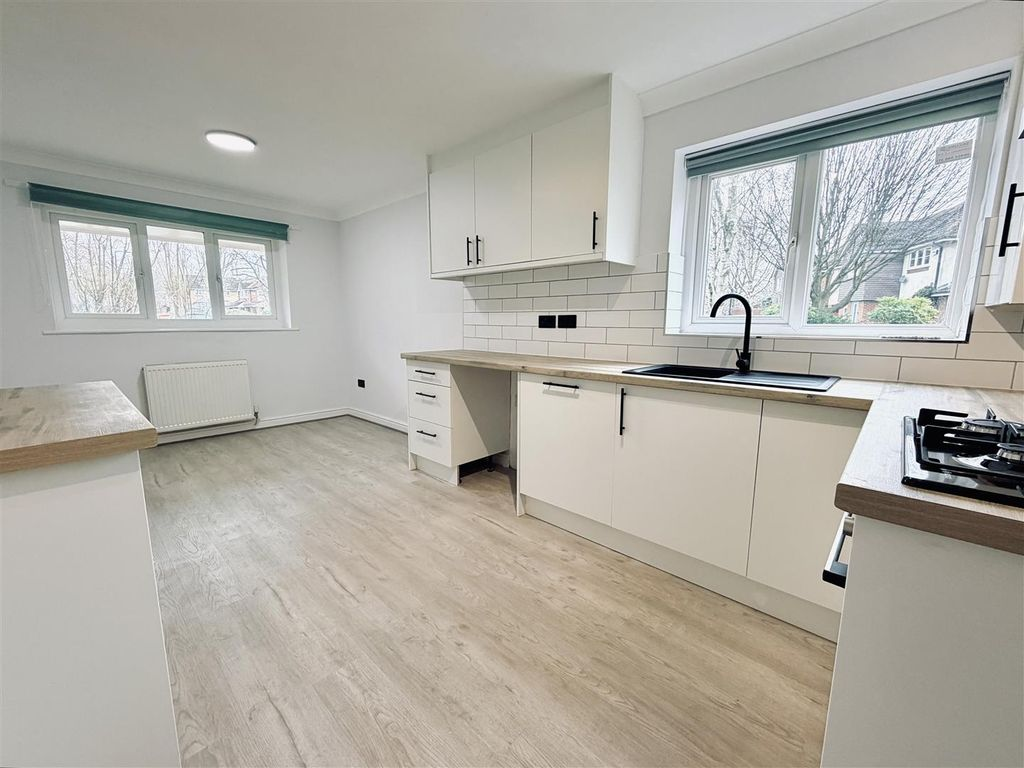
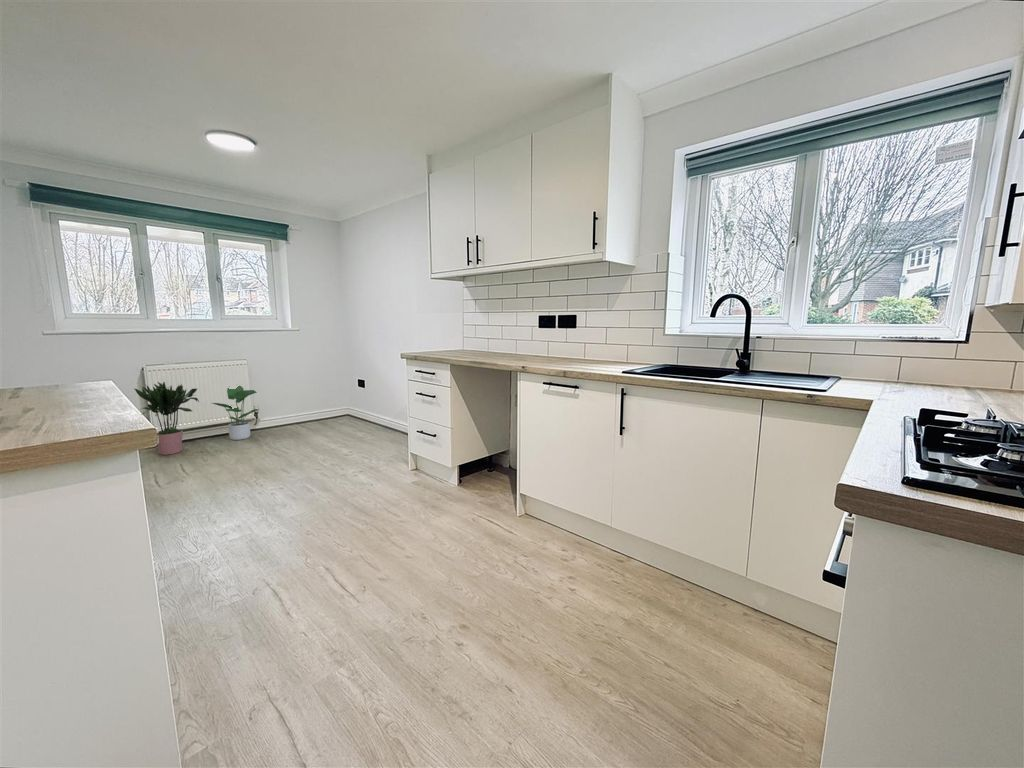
+ potted plant [211,385,259,441]
+ potted plant [134,381,200,456]
